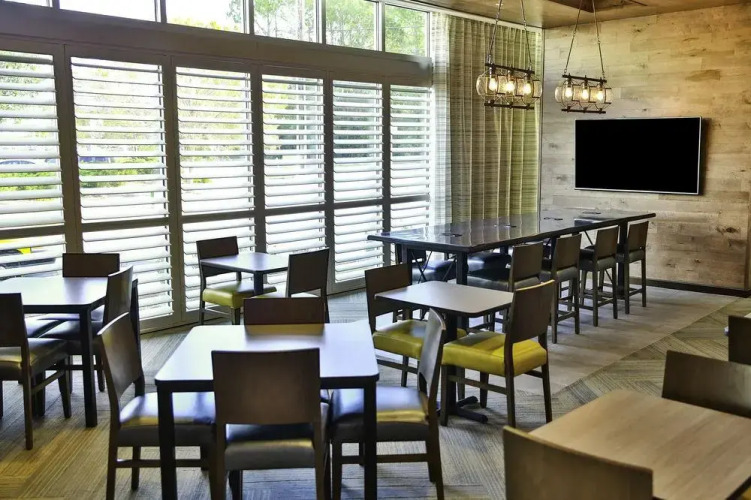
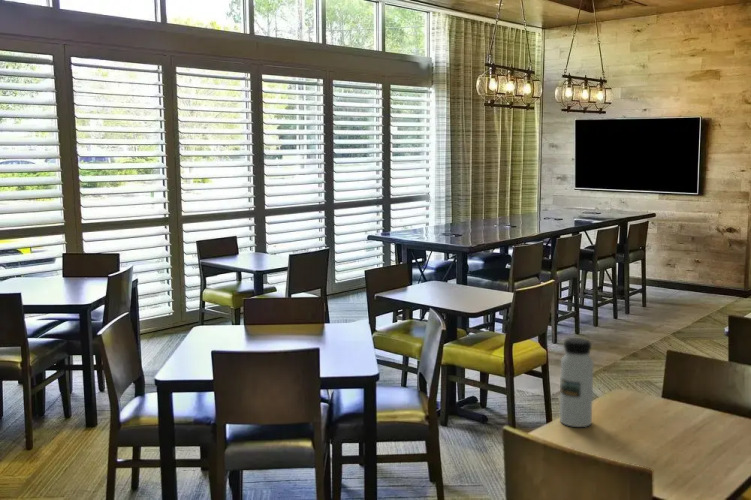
+ water bottle [559,337,594,428]
